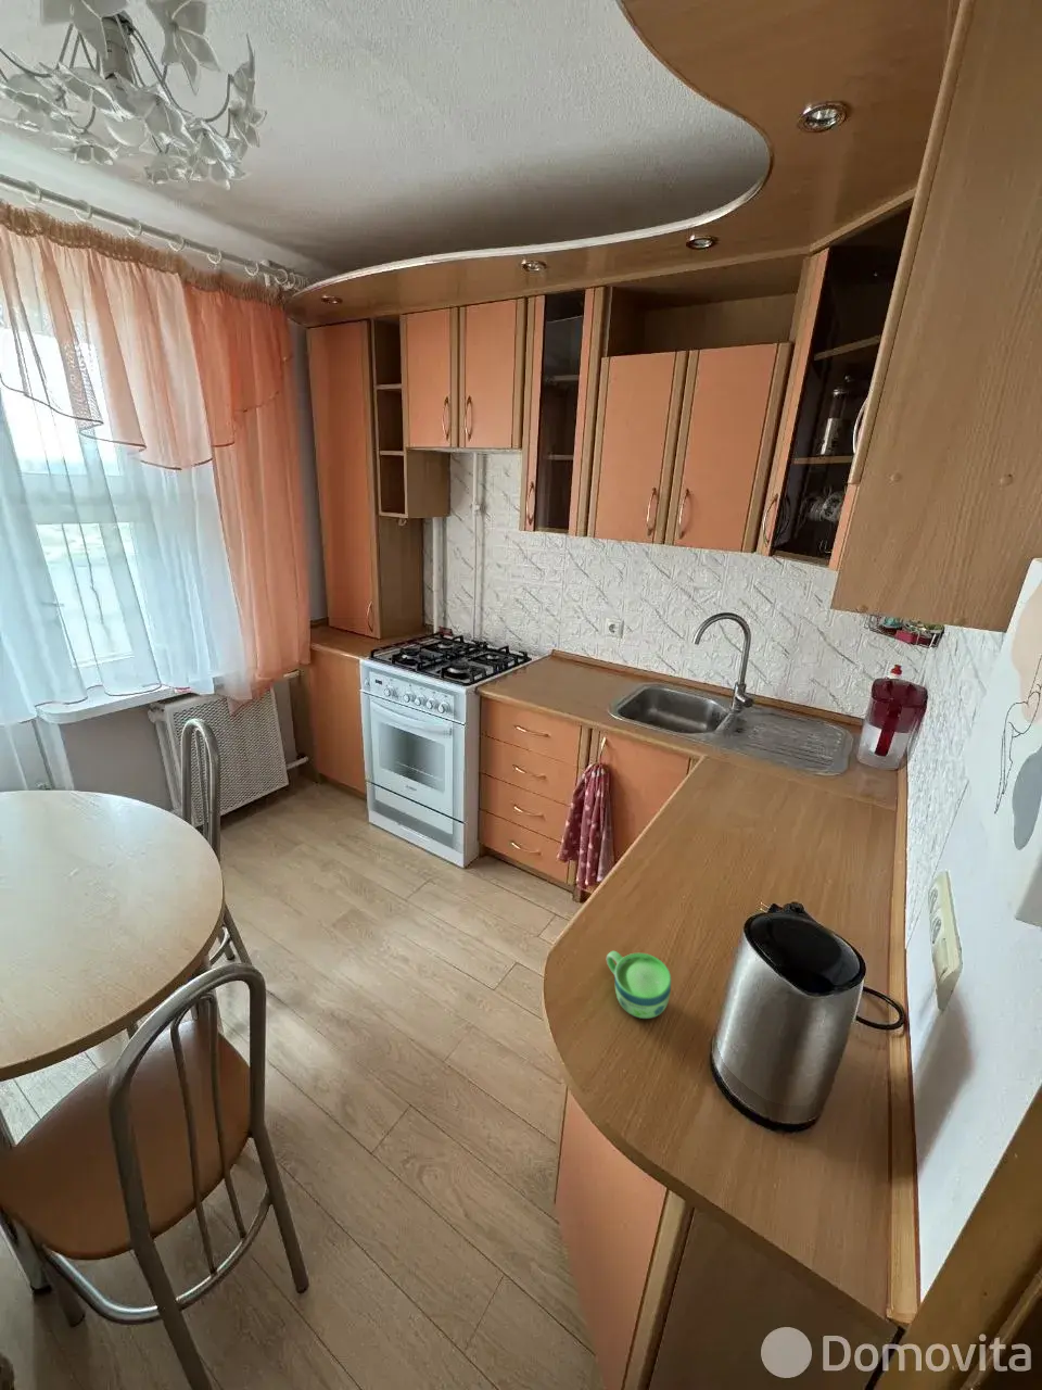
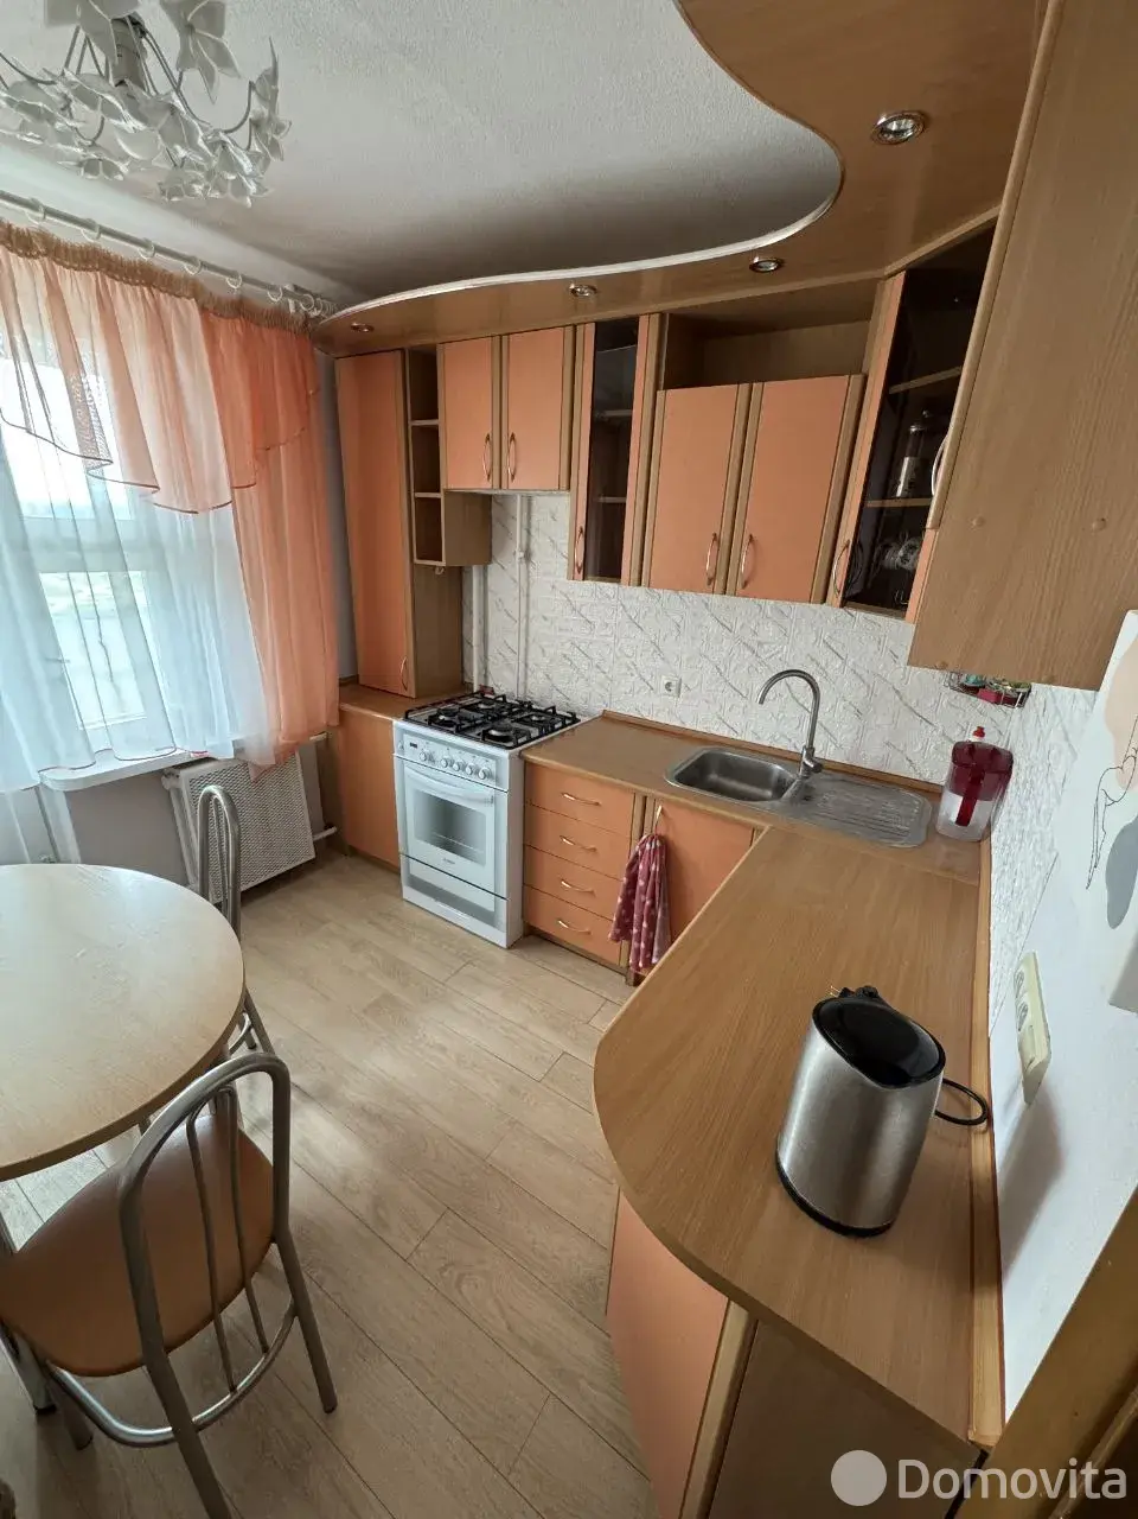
- cup [605,950,672,1020]
